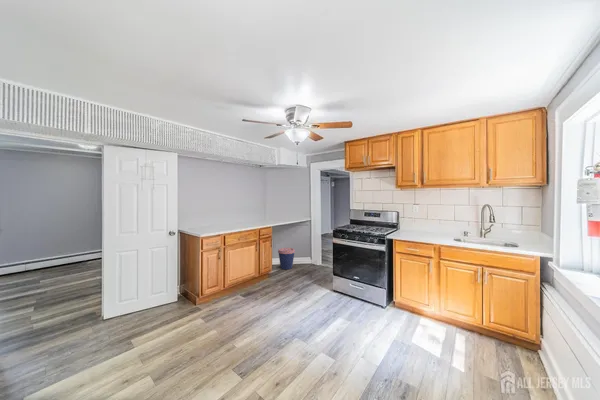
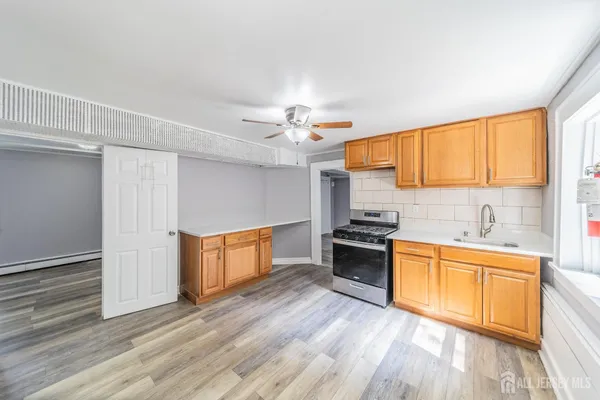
- coffee cup [277,247,296,270]
